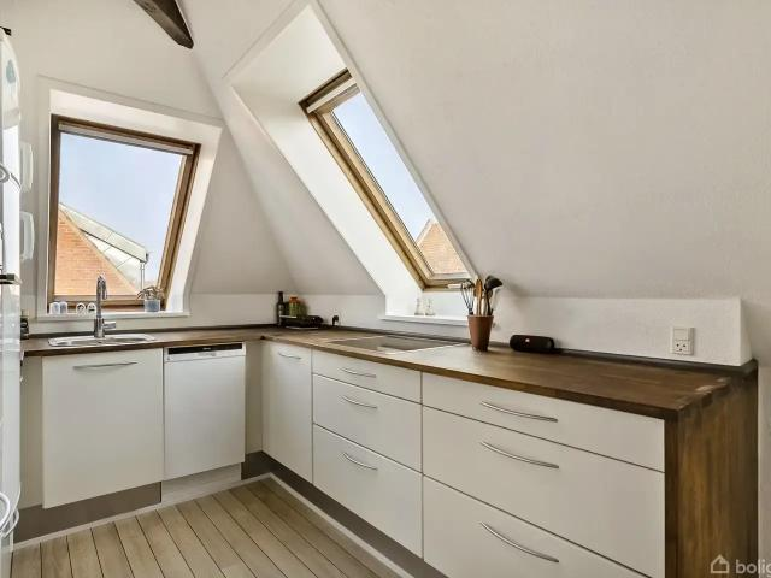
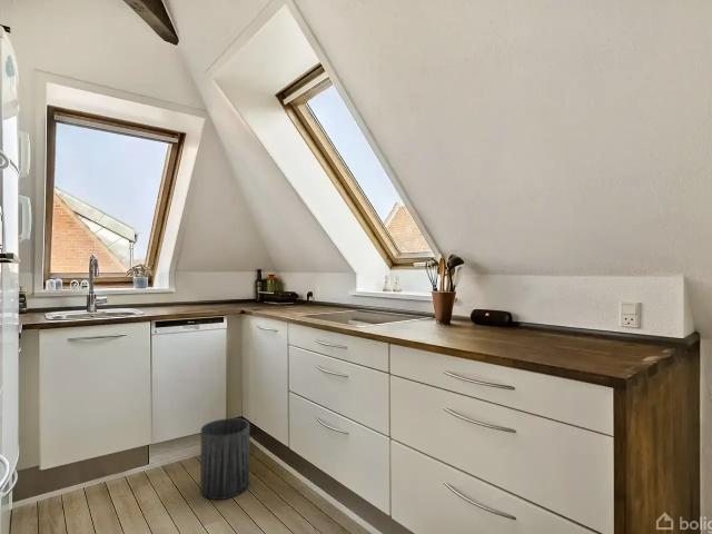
+ trash can [199,417,250,501]
